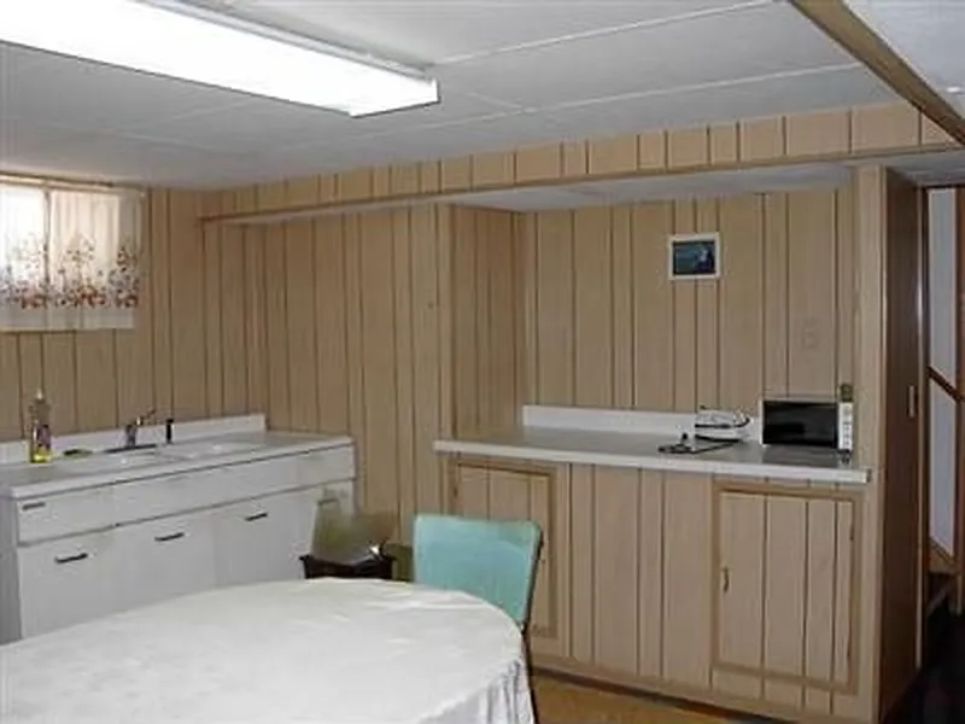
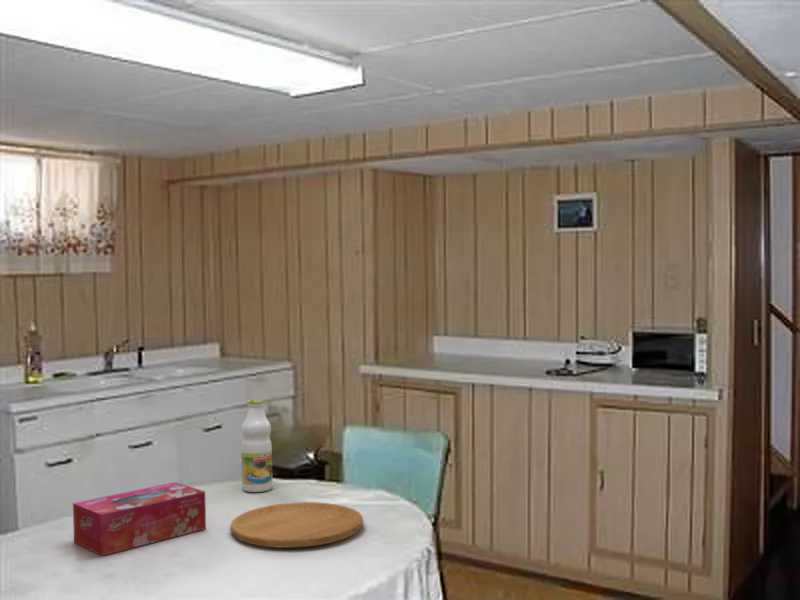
+ tissue box [72,481,207,557]
+ cutting board [229,501,364,549]
+ bottle [240,398,273,493]
